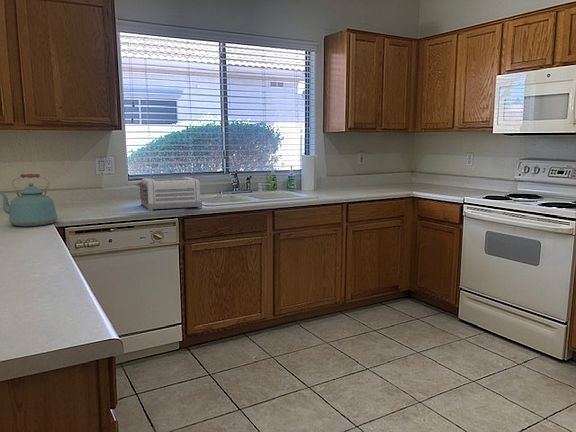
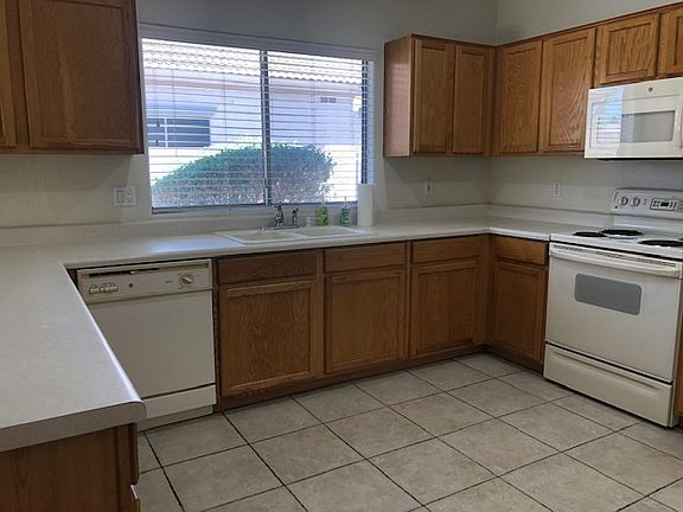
- kettle [0,173,58,228]
- toaster [134,176,203,212]
